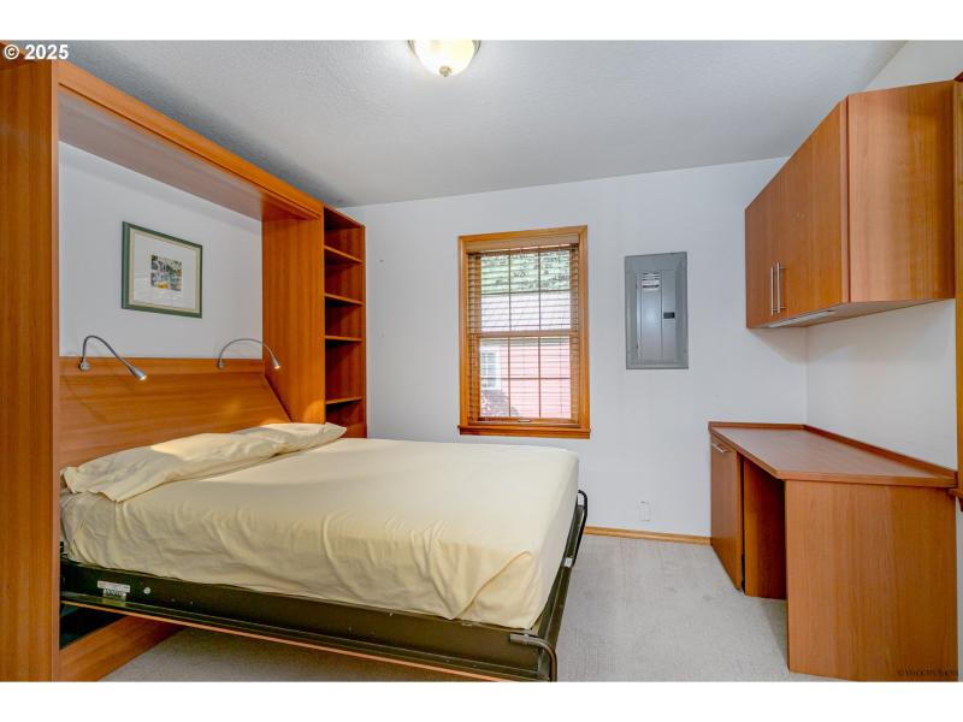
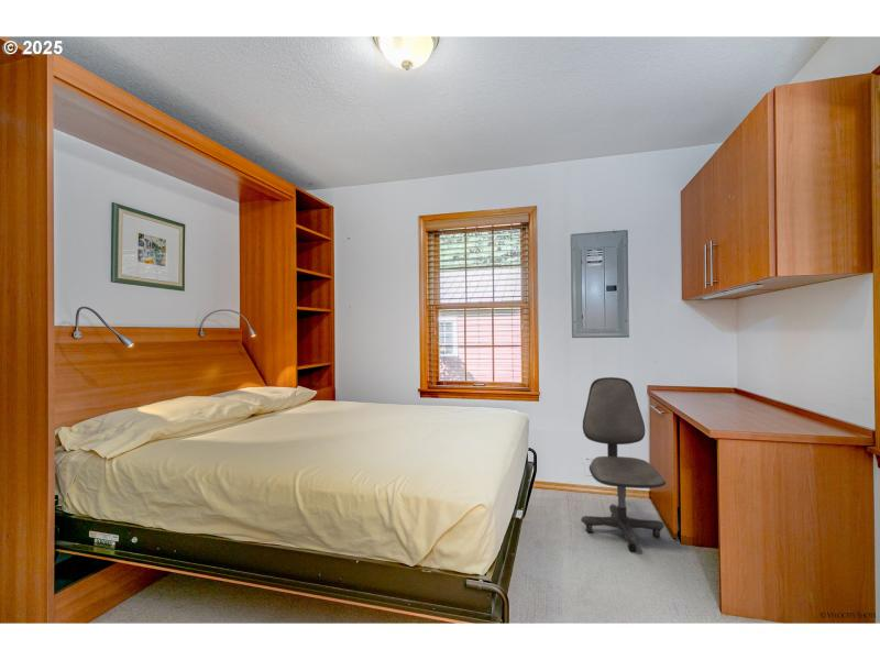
+ office chair [580,376,667,553]
